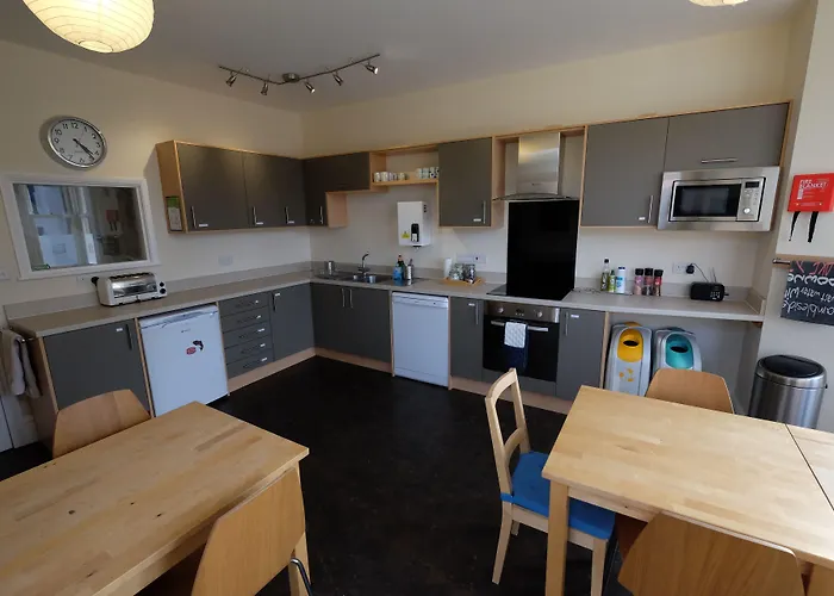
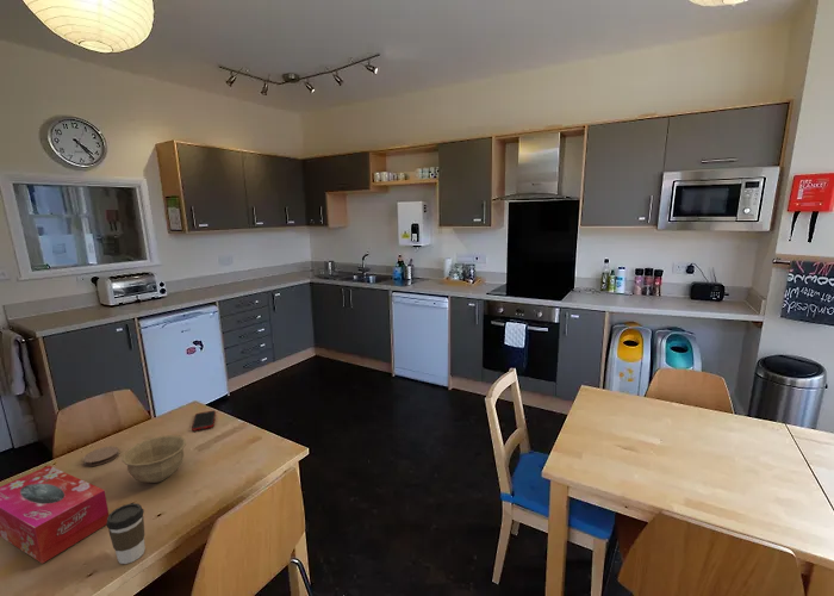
+ bowl [120,434,187,484]
+ coffee cup [105,502,147,565]
+ cell phone [191,409,217,432]
+ tissue box [0,465,110,565]
+ coaster [82,446,120,467]
